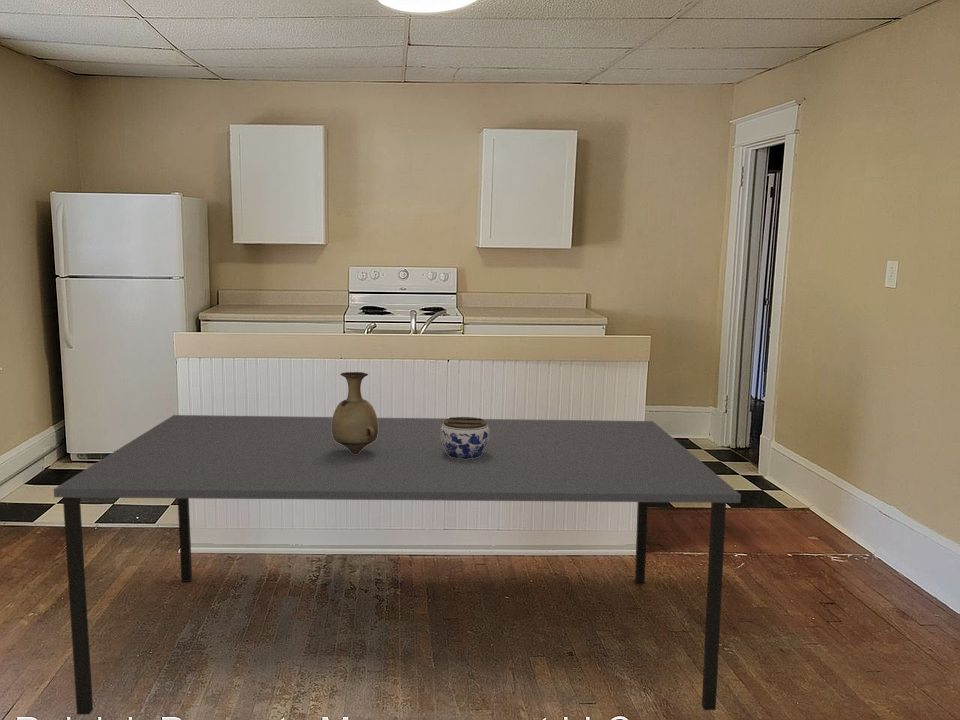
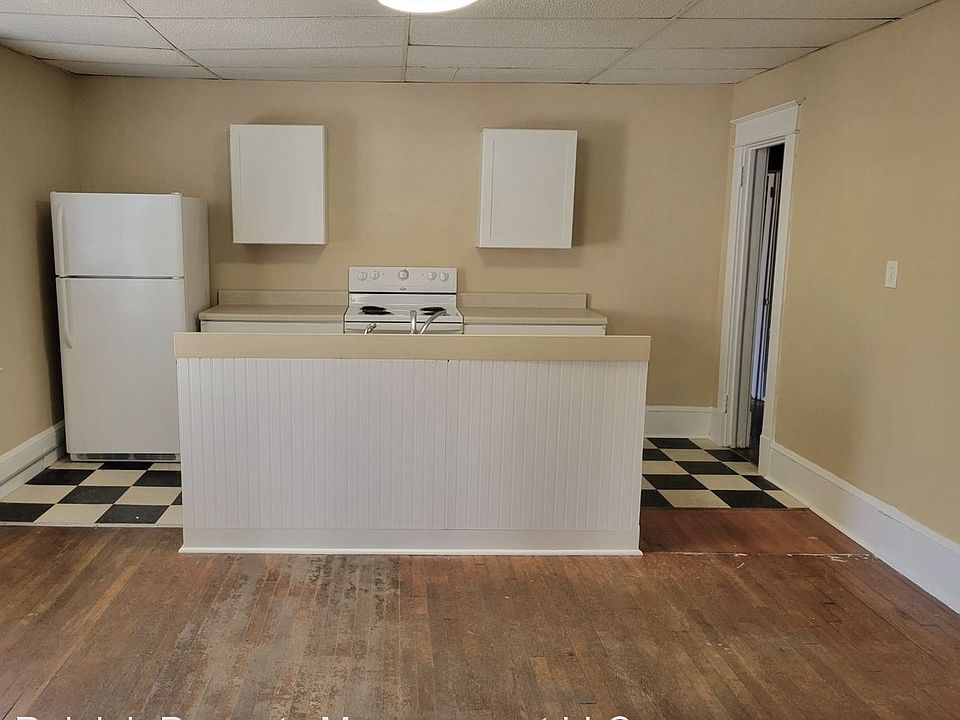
- jar [441,416,489,459]
- dining table [53,414,742,716]
- vase [332,371,378,454]
